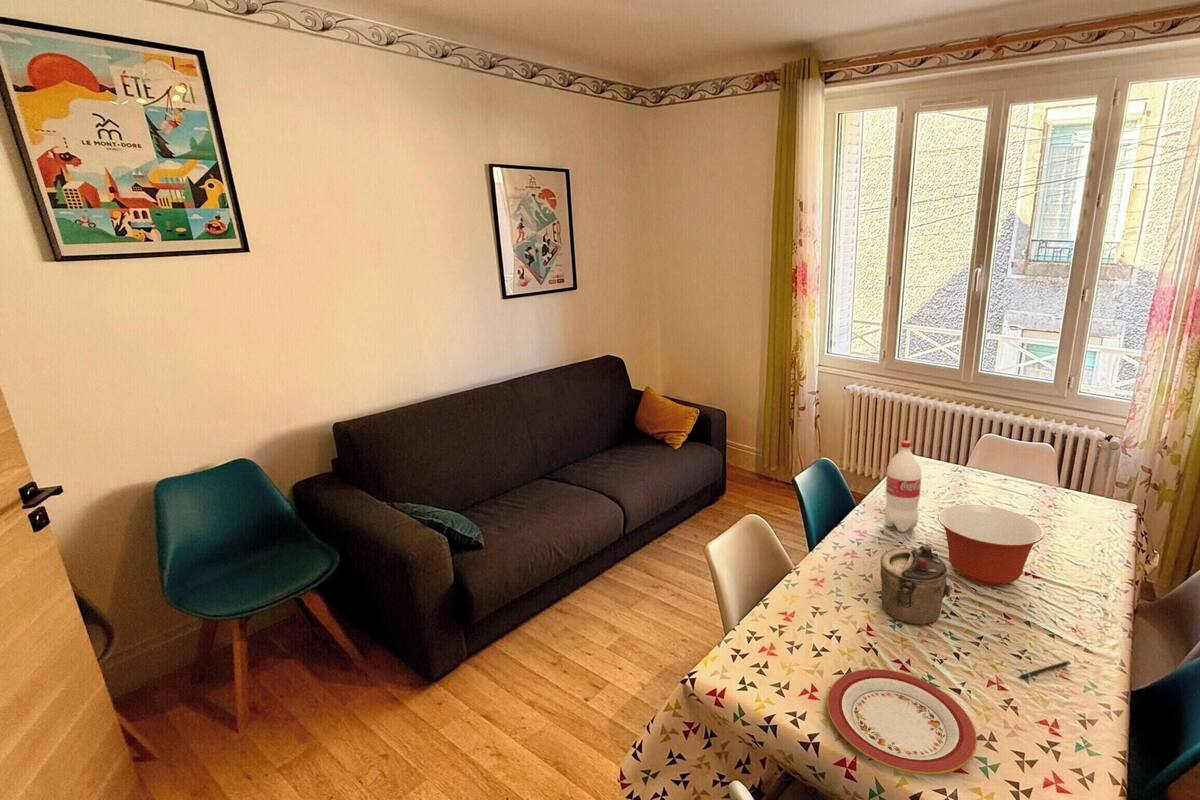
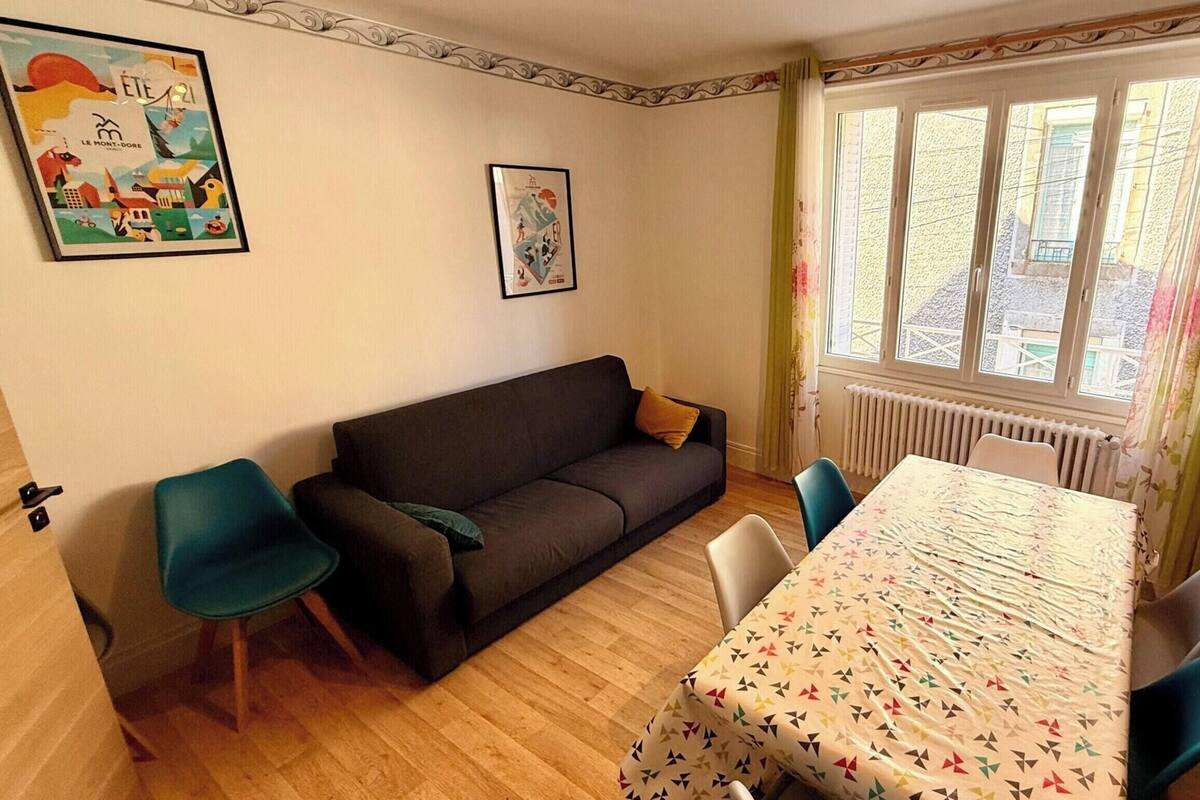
- bottle [883,440,923,533]
- mixing bowl [937,503,1045,586]
- plate [826,668,978,776]
- teapot [879,545,952,625]
- pen [1018,660,1071,679]
